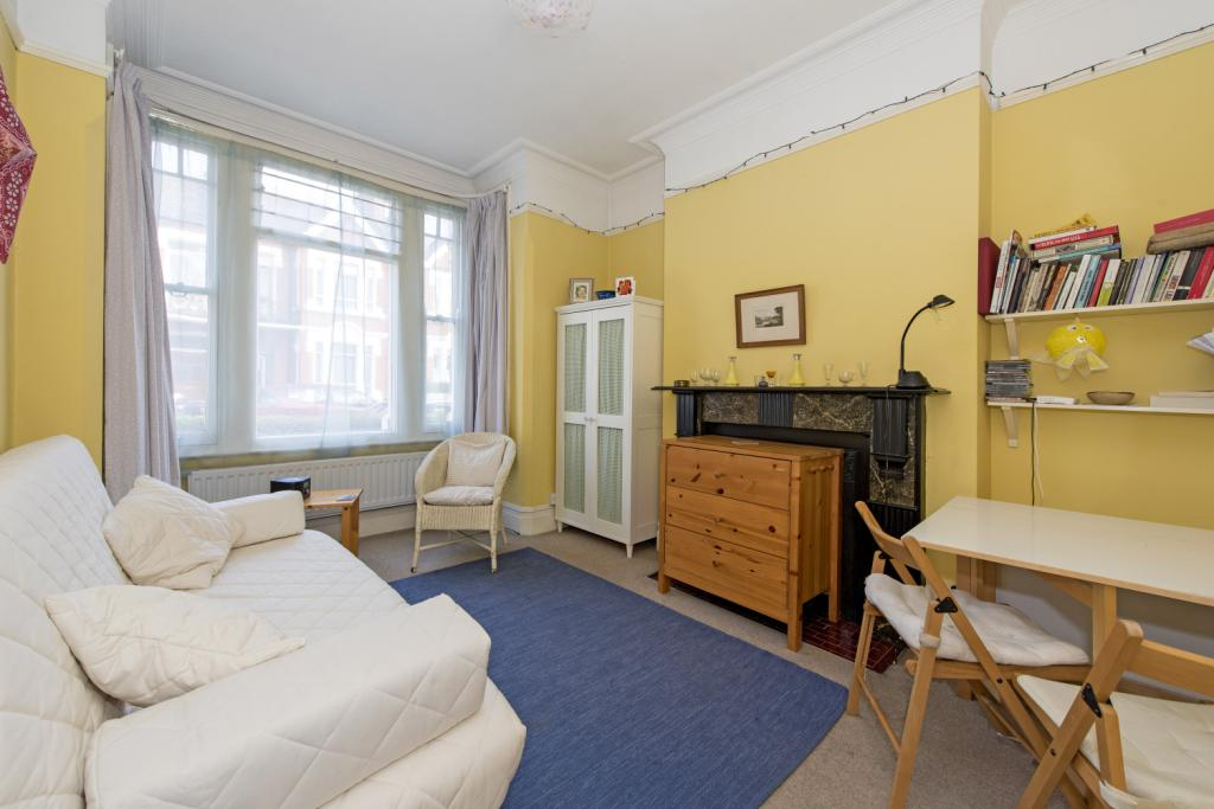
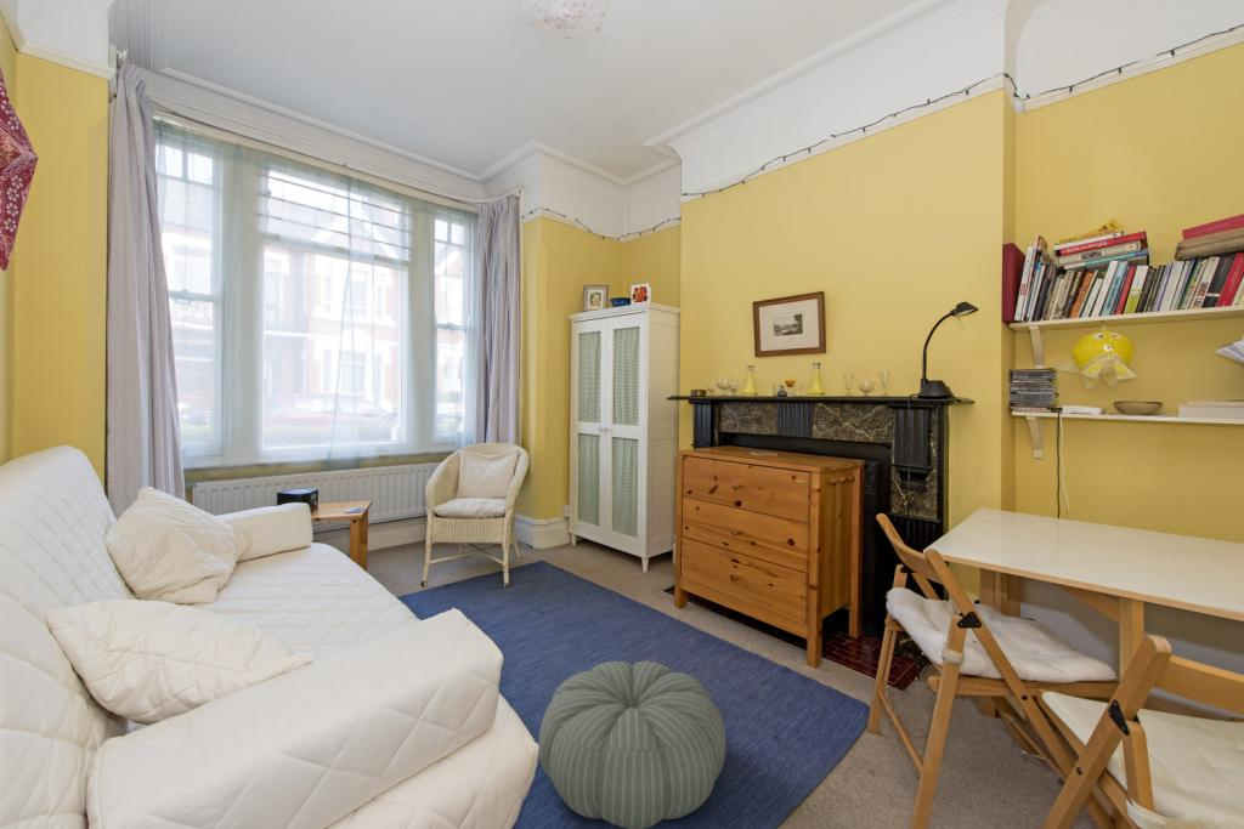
+ pouf [537,660,728,829]
